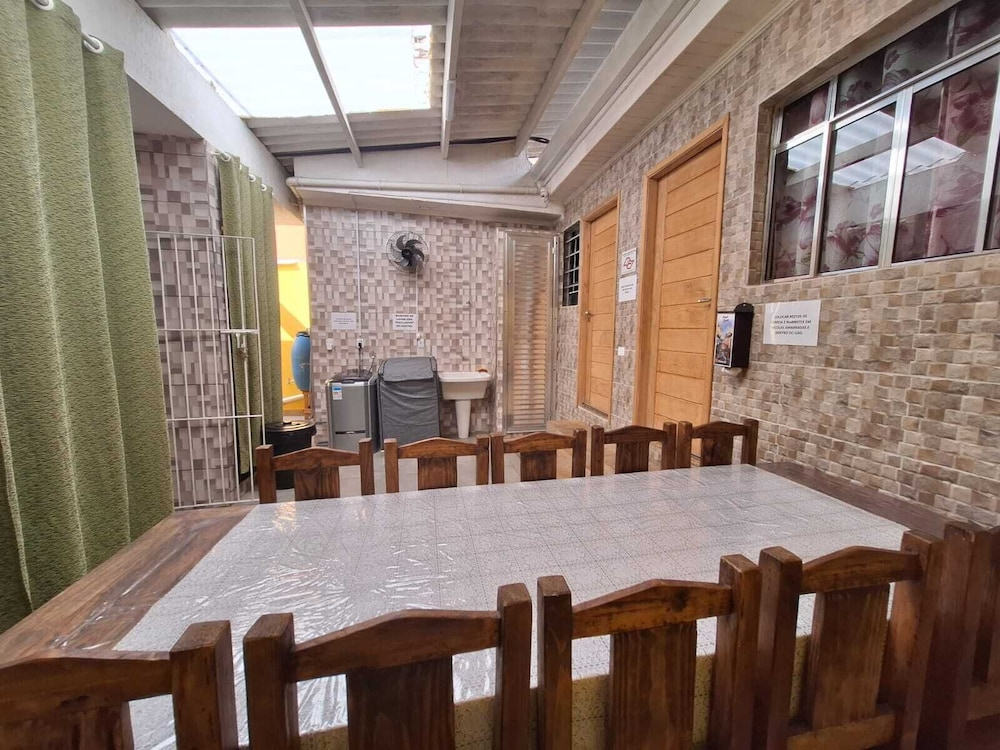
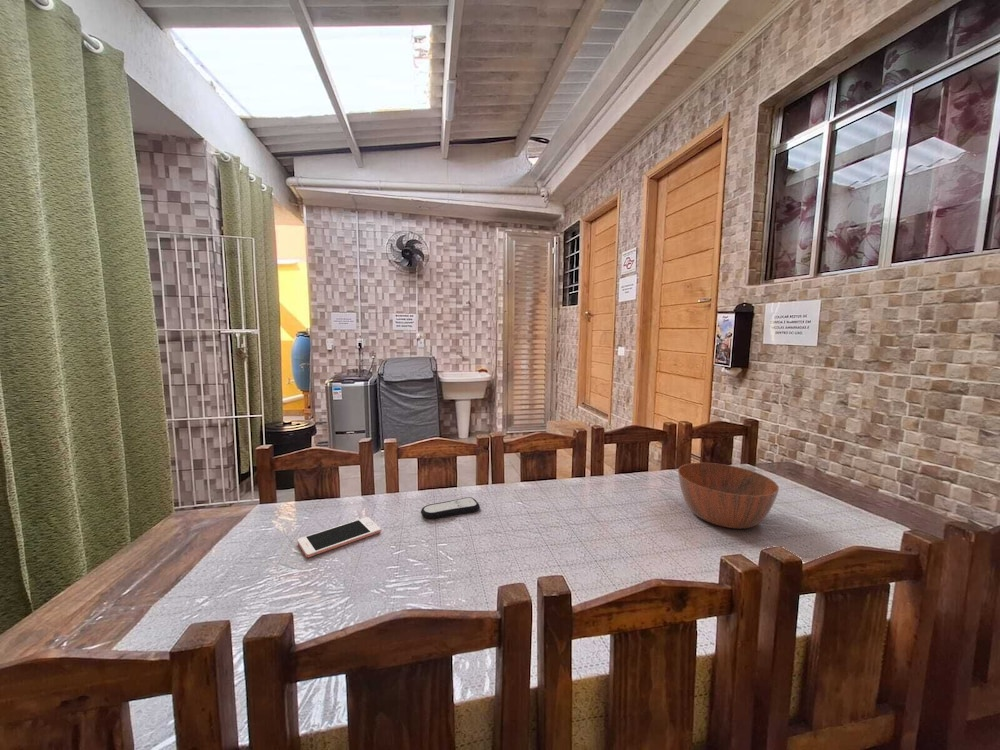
+ cell phone [297,516,382,558]
+ remote control [420,496,481,521]
+ bowl [677,462,780,530]
